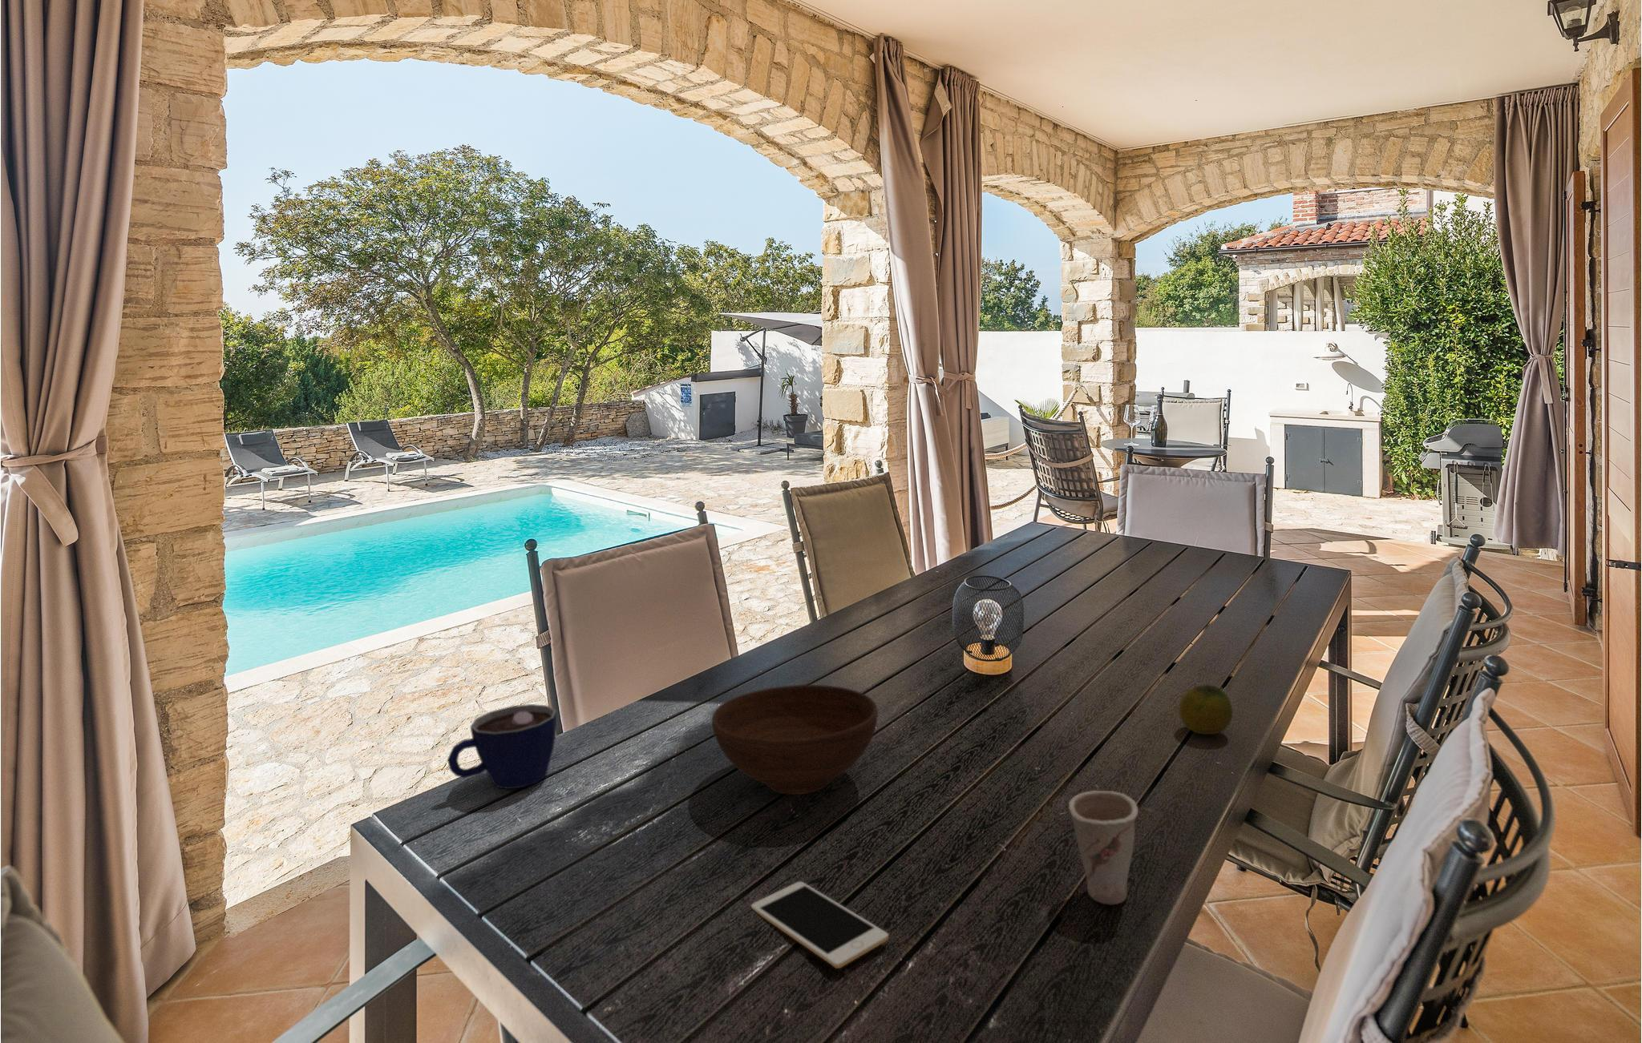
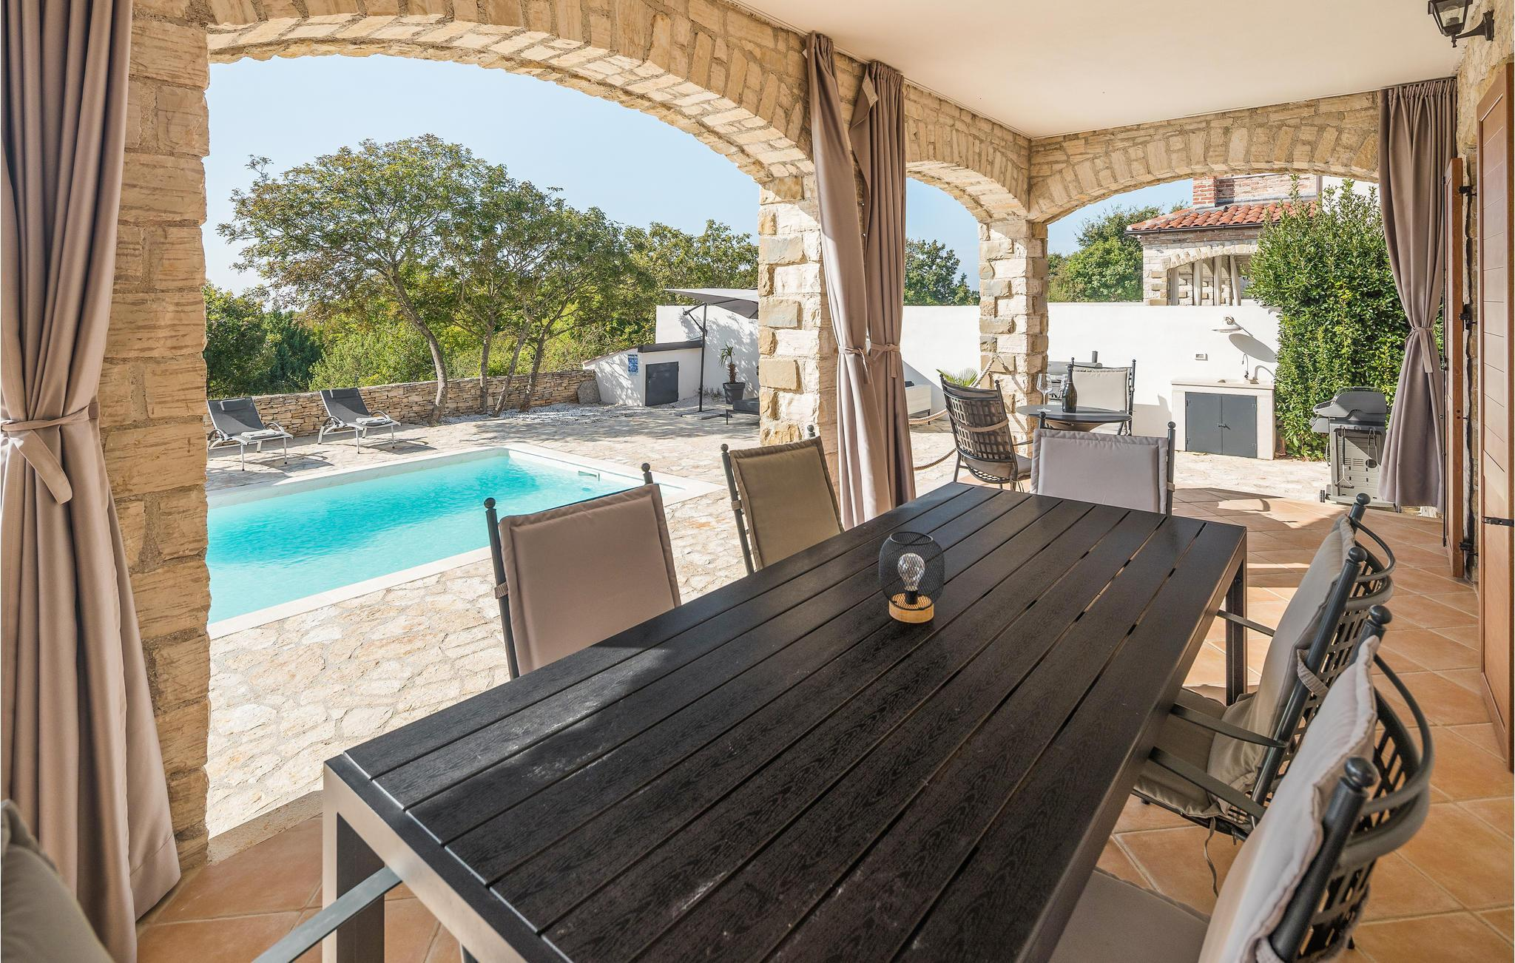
- cell phone [750,882,889,969]
- bowl [711,684,878,795]
- cup [1068,789,1138,905]
- fruit [1178,684,1233,736]
- cup [446,703,558,789]
